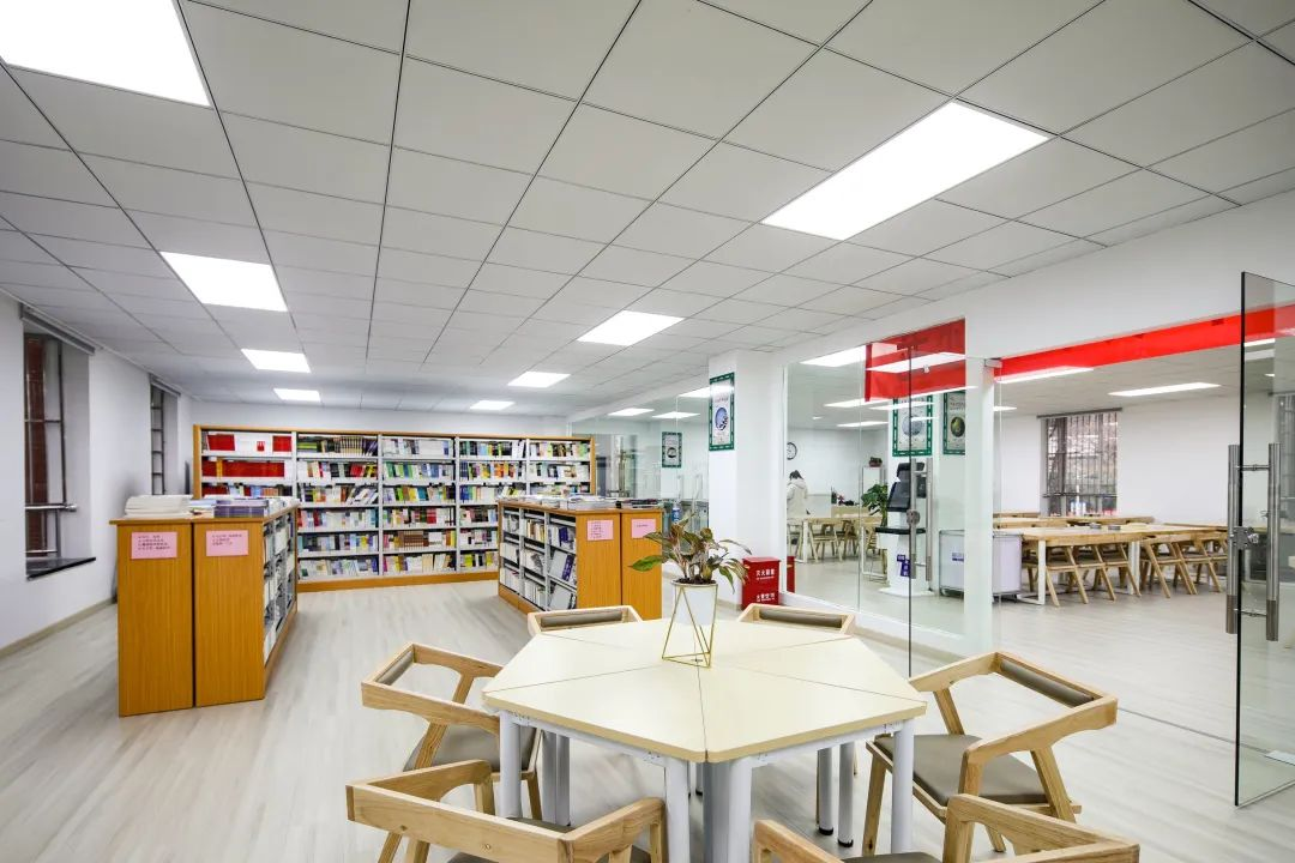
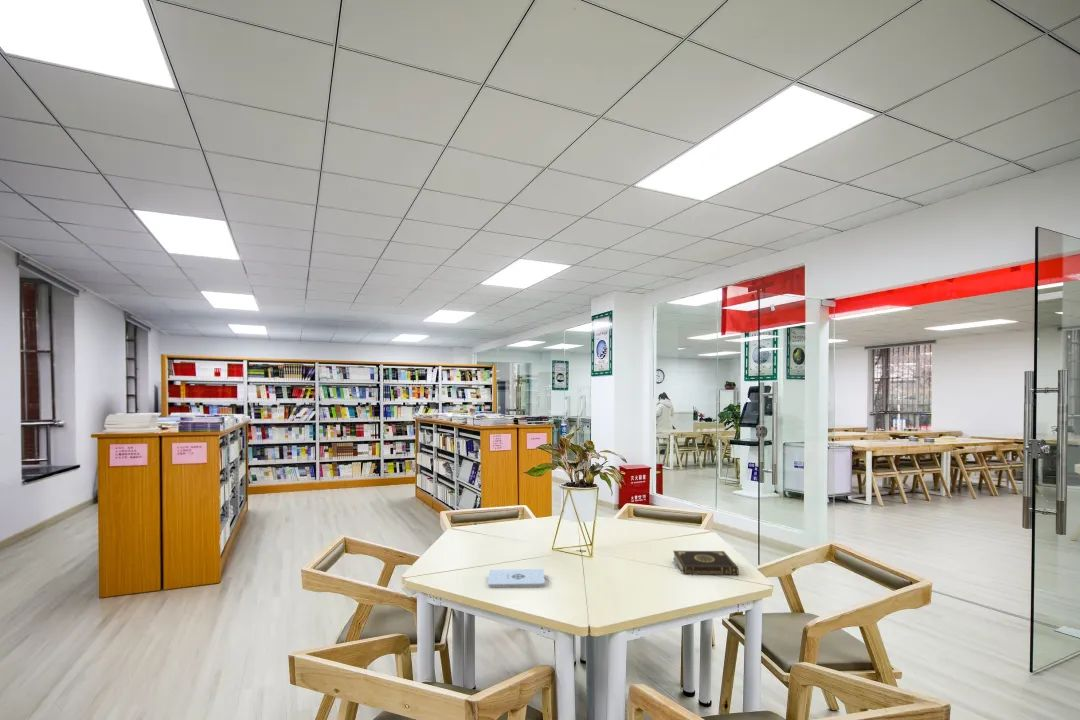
+ notepad [487,568,546,588]
+ book [672,550,740,576]
